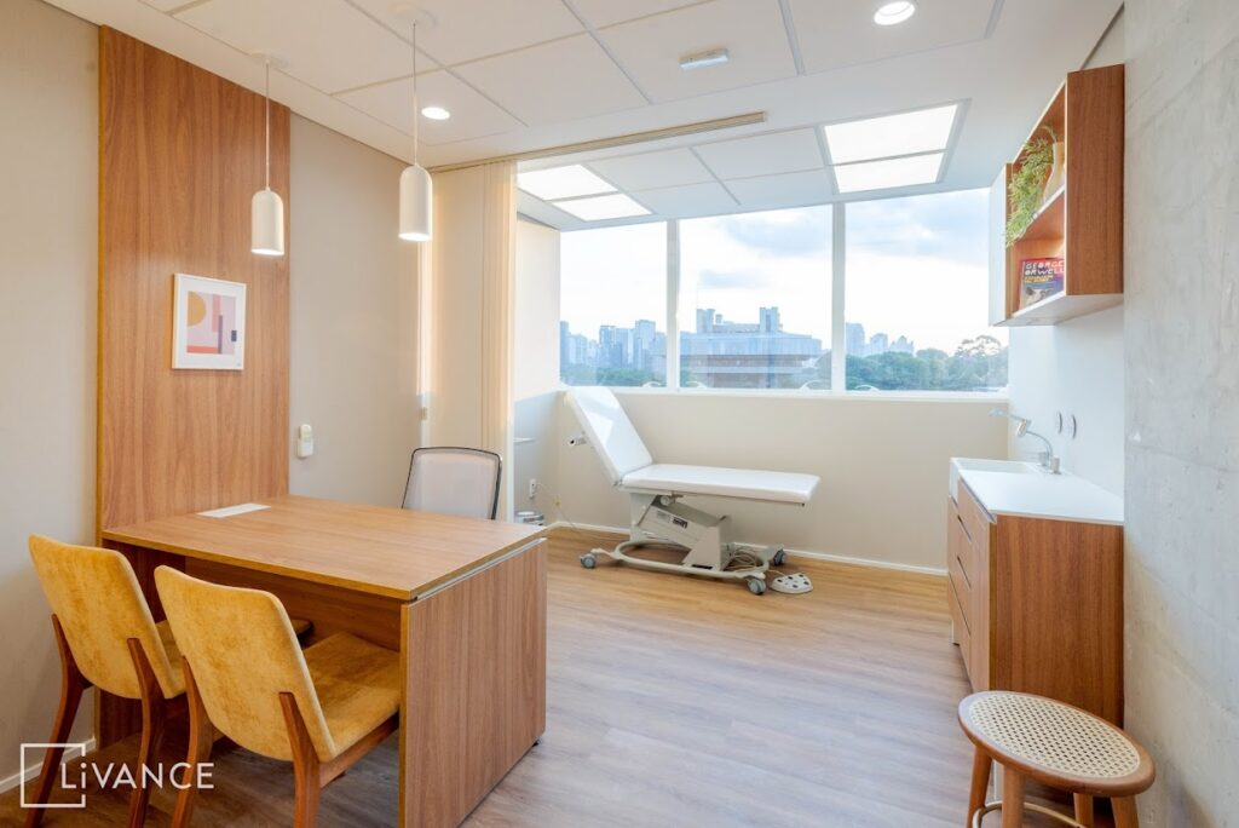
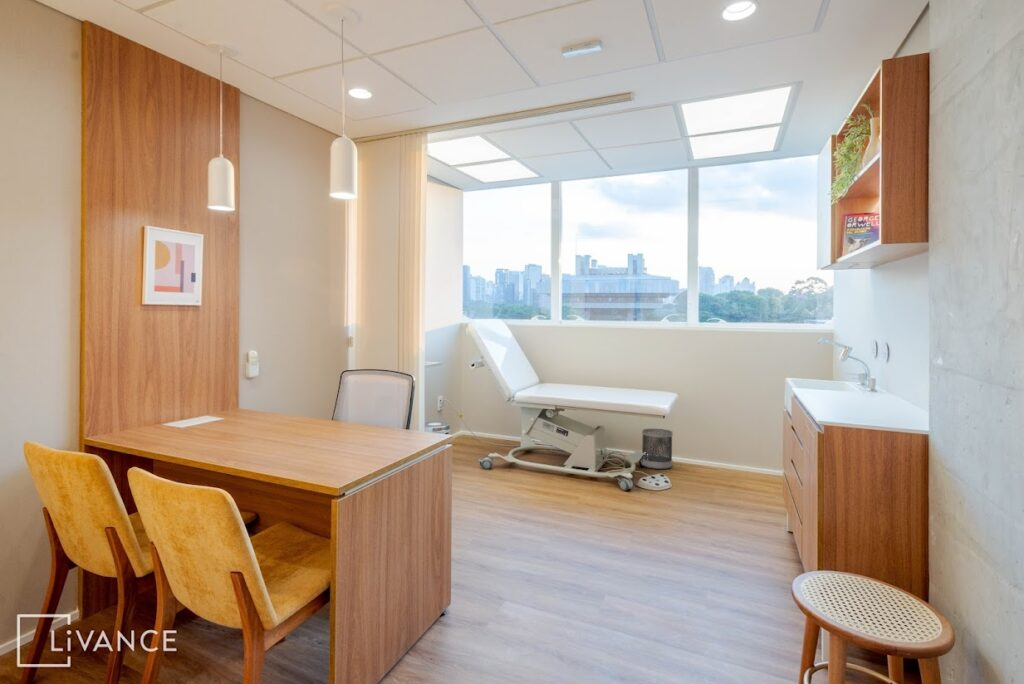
+ wastebasket [641,428,674,470]
